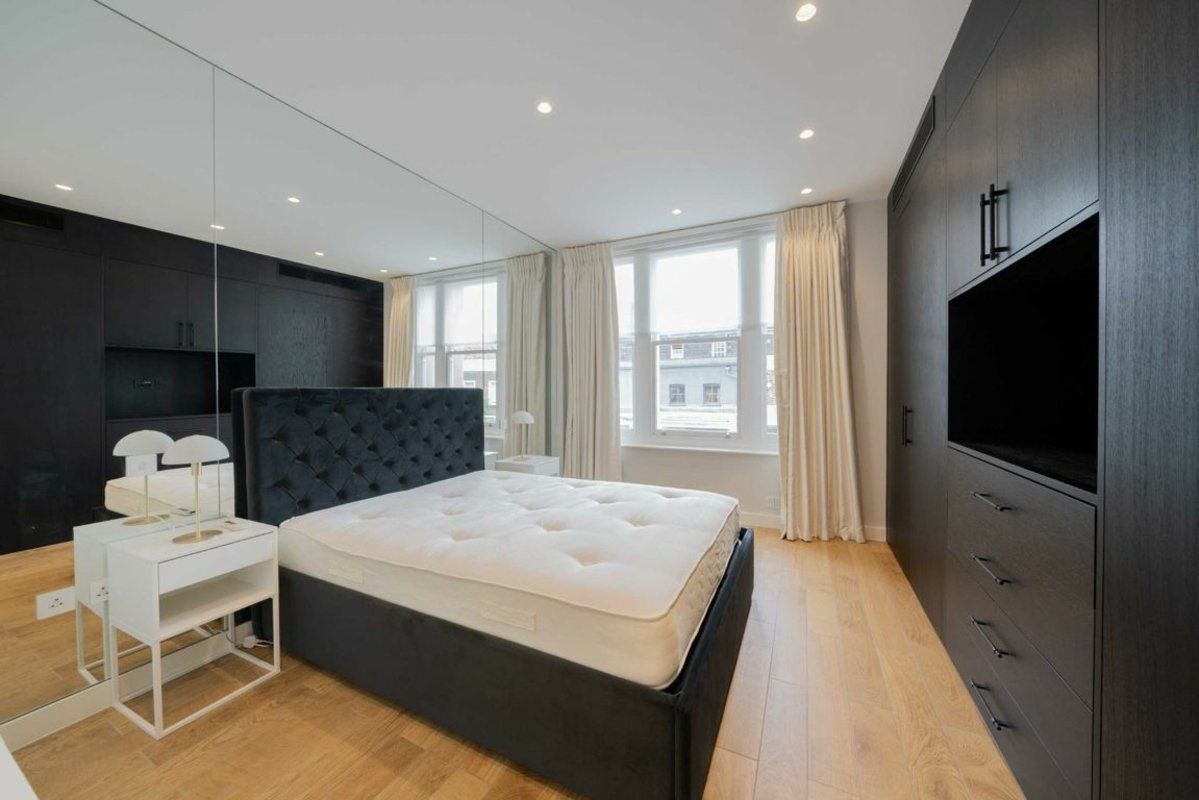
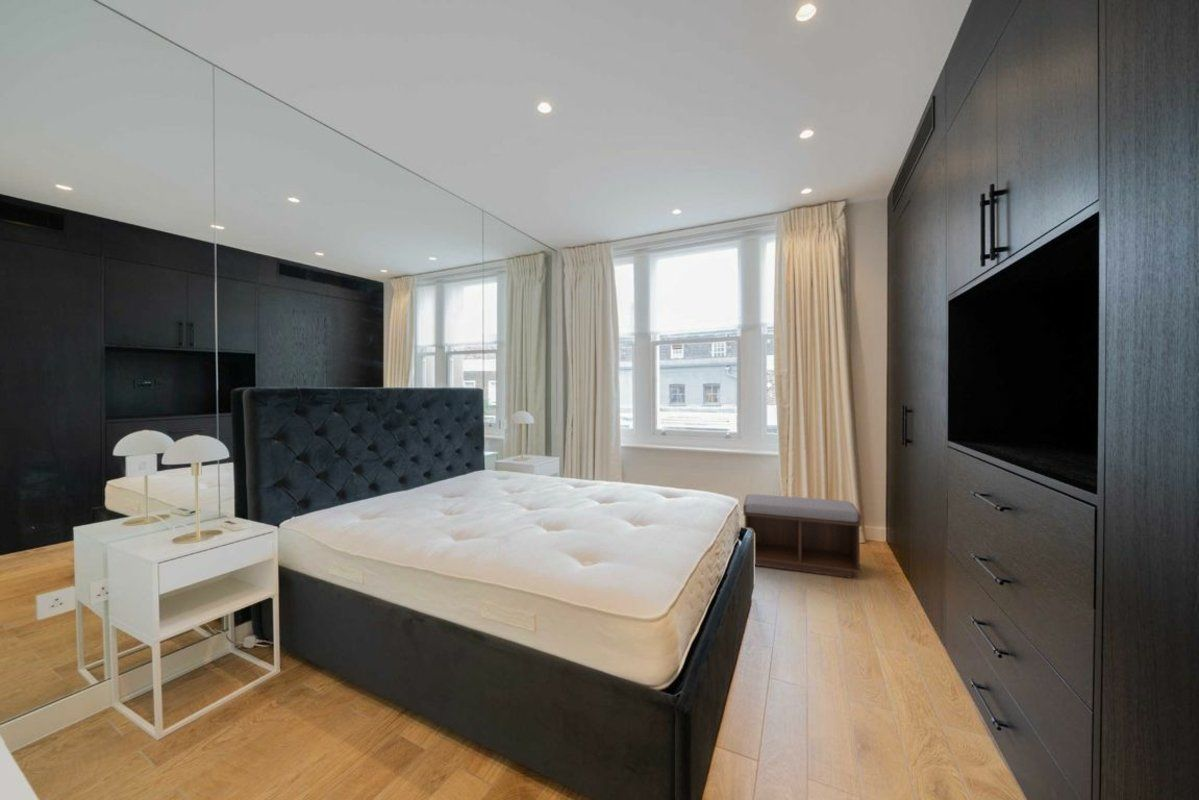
+ bench [742,493,862,579]
